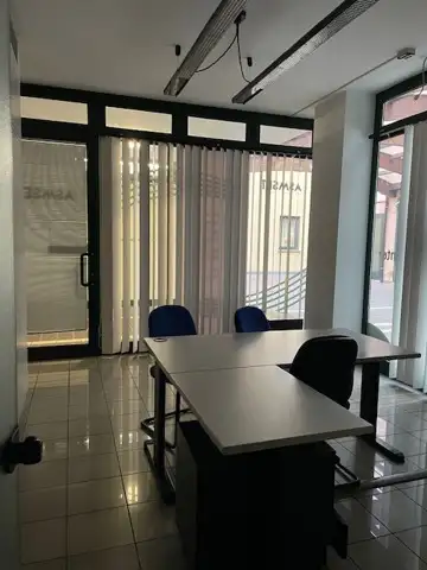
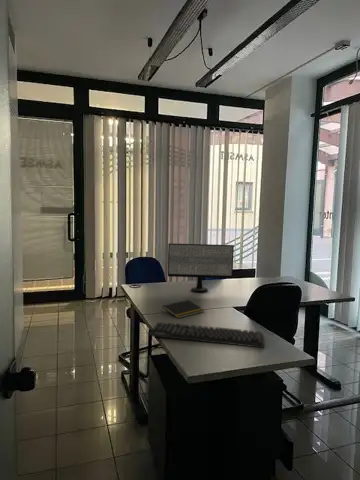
+ computer monitor [167,242,235,293]
+ keyboard [148,321,265,349]
+ notepad [161,299,205,319]
